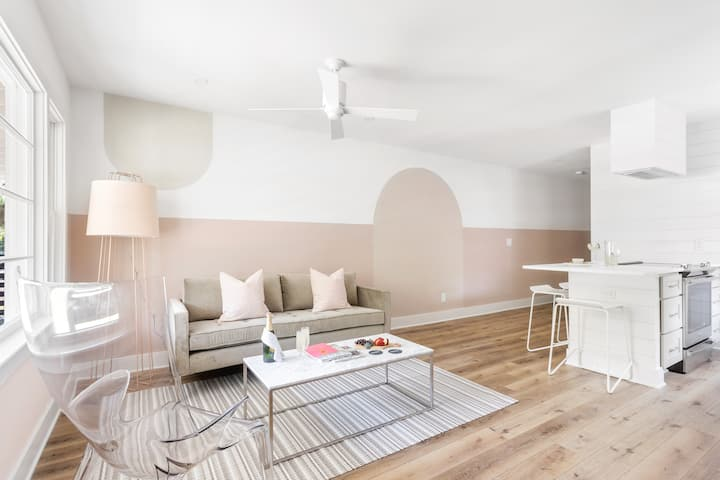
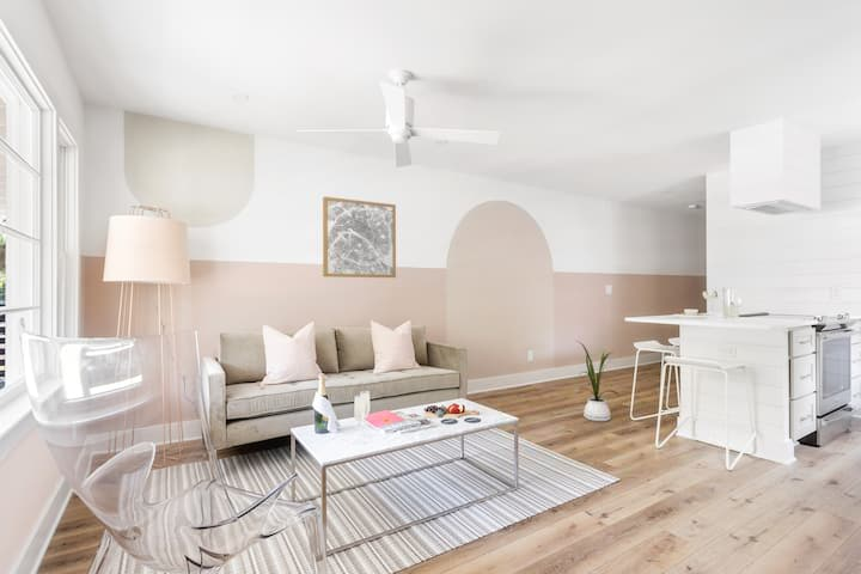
+ house plant [575,340,619,422]
+ wall art [322,196,397,279]
